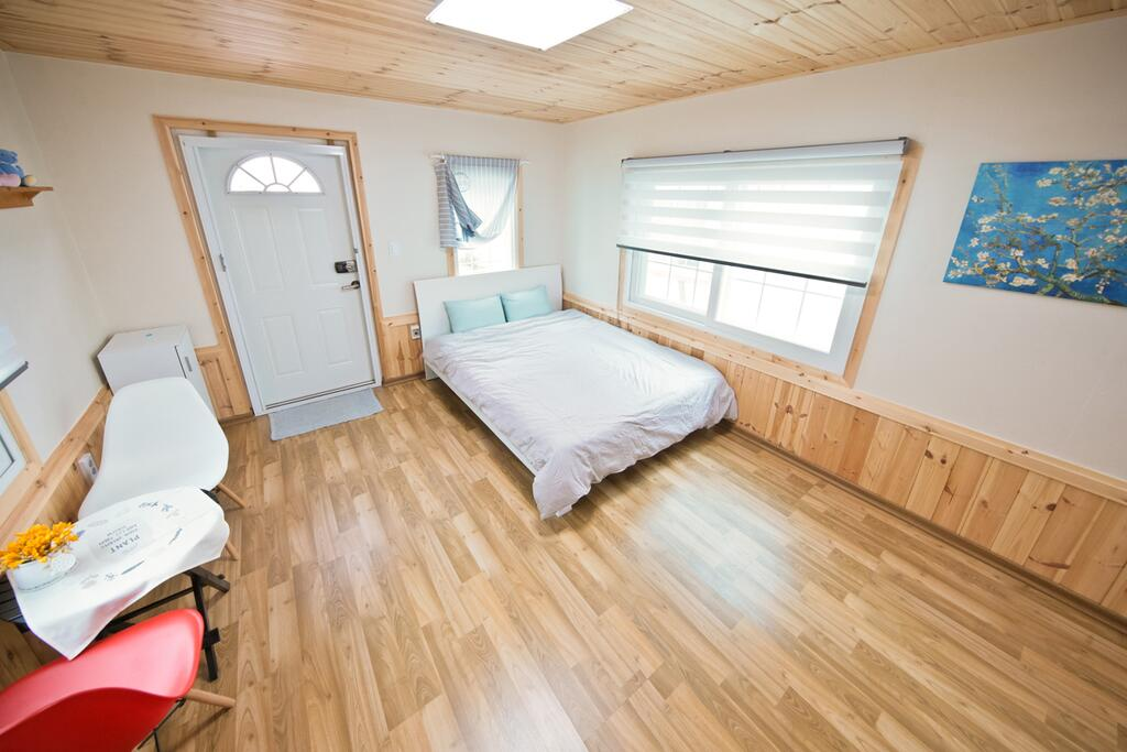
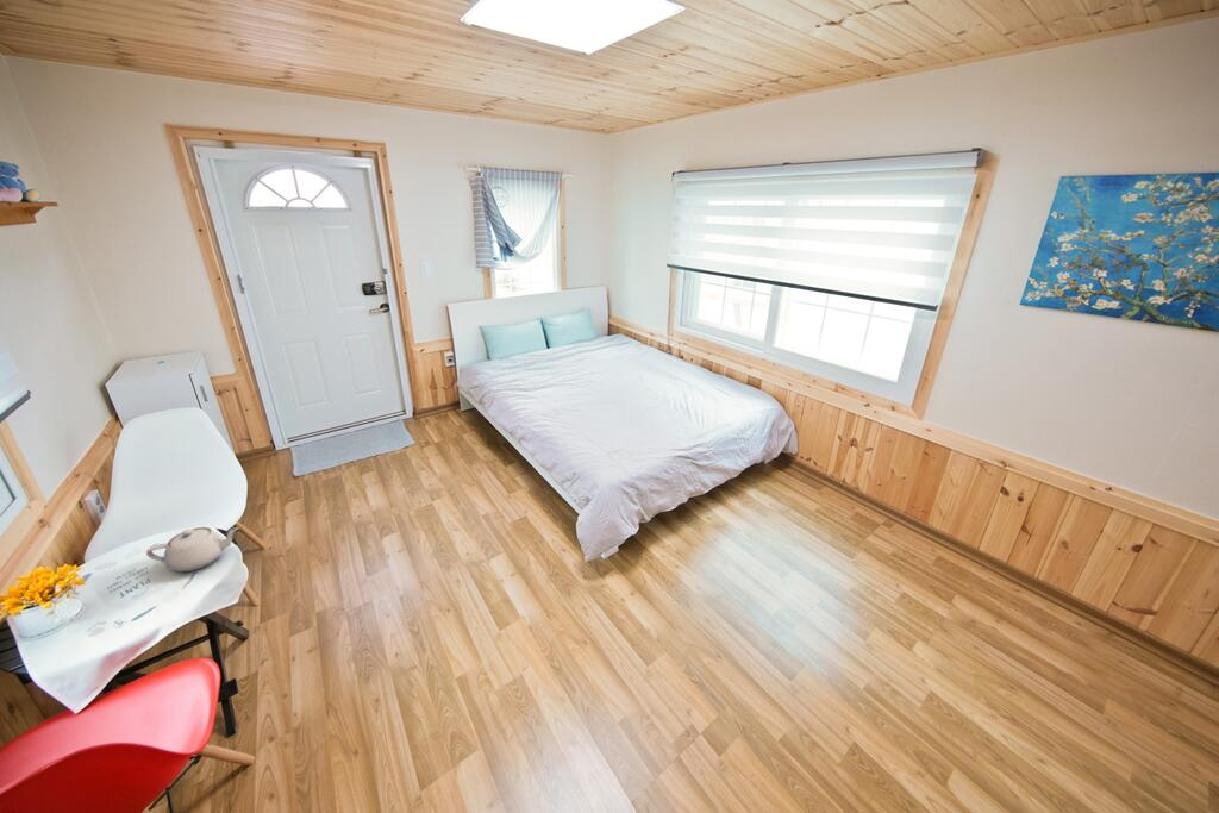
+ teapot [145,526,240,573]
